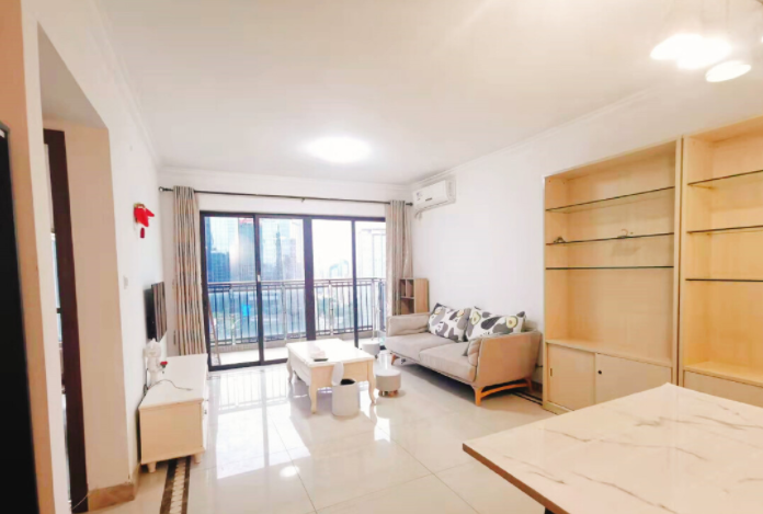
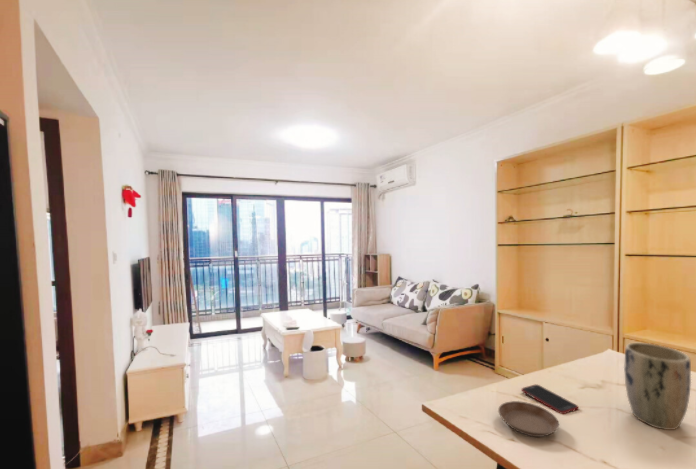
+ cell phone [521,383,580,415]
+ plant pot [623,342,692,431]
+ saucer [497,400,560,438]
